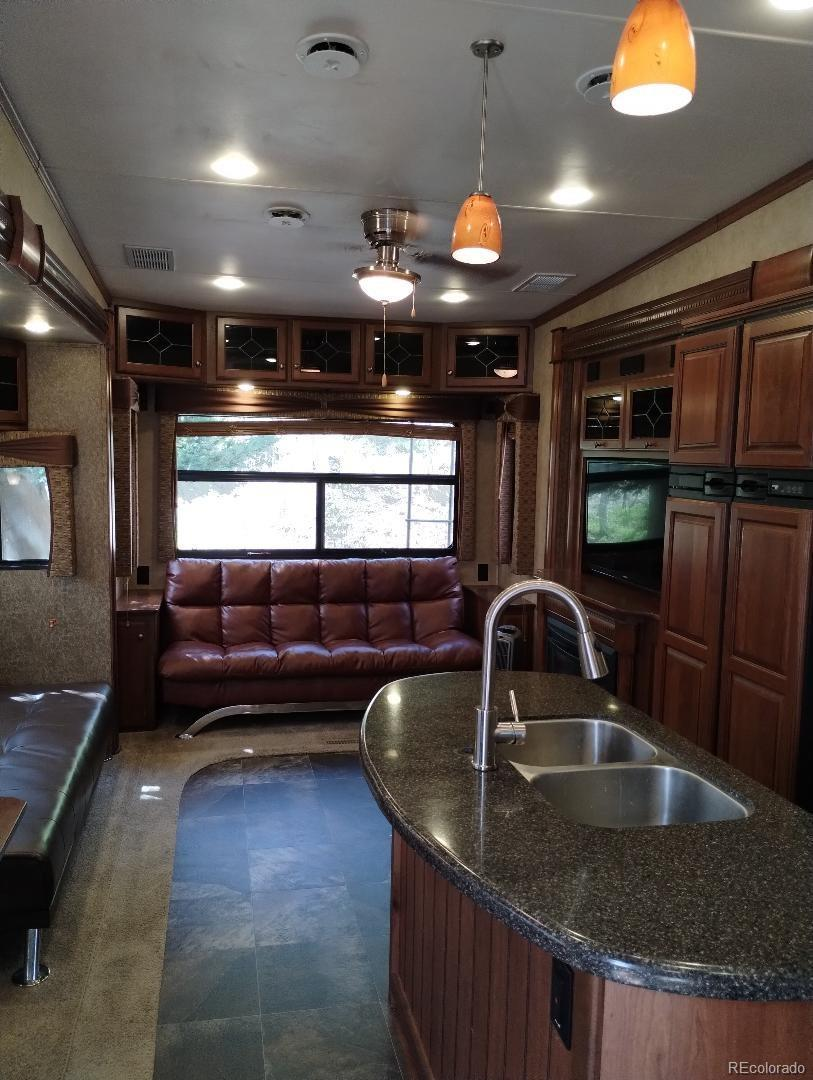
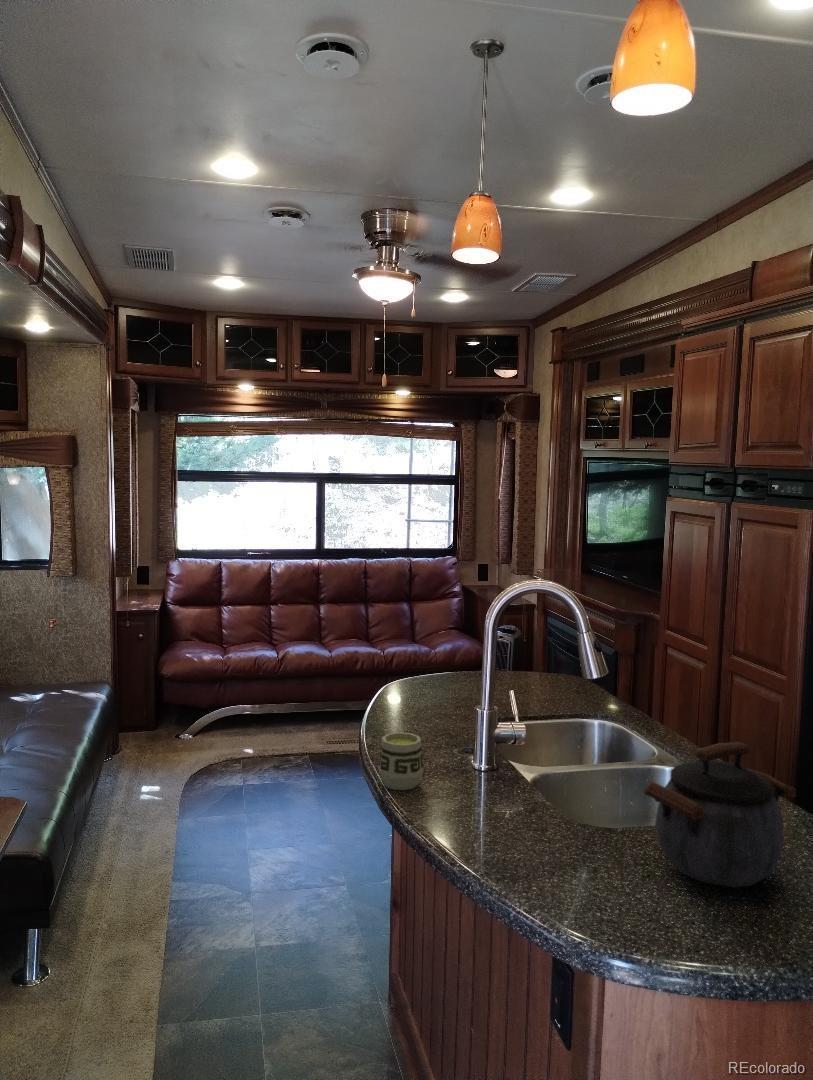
+ kettle [643,741,797,888]
+ cup [377,731,424,791]
